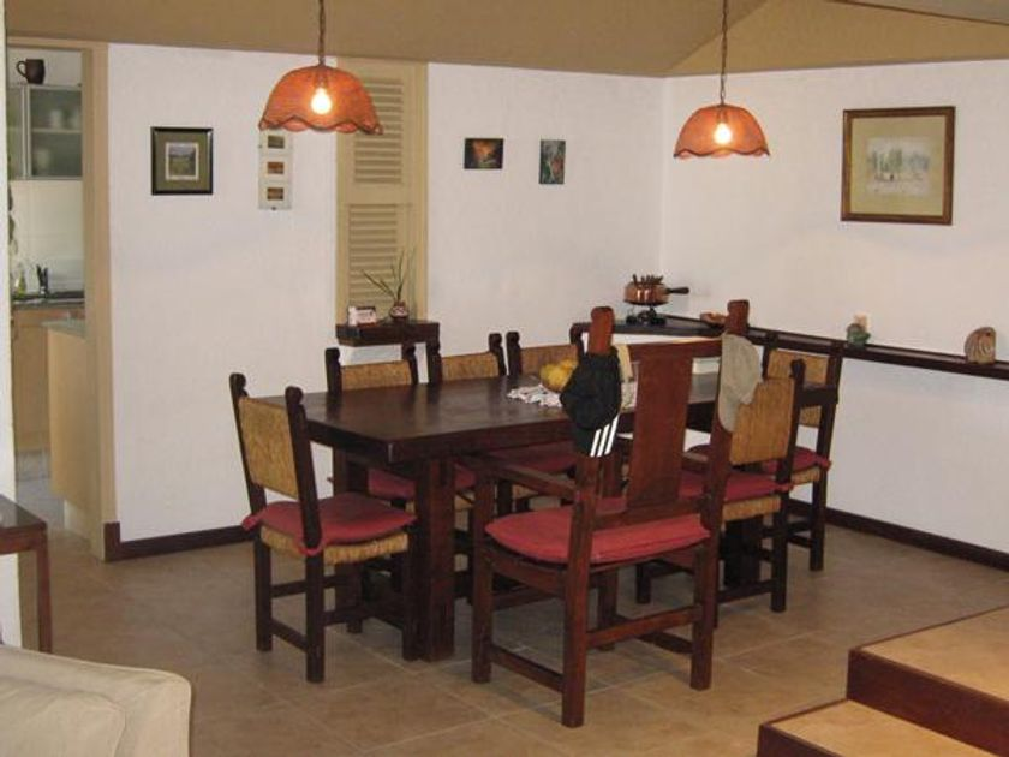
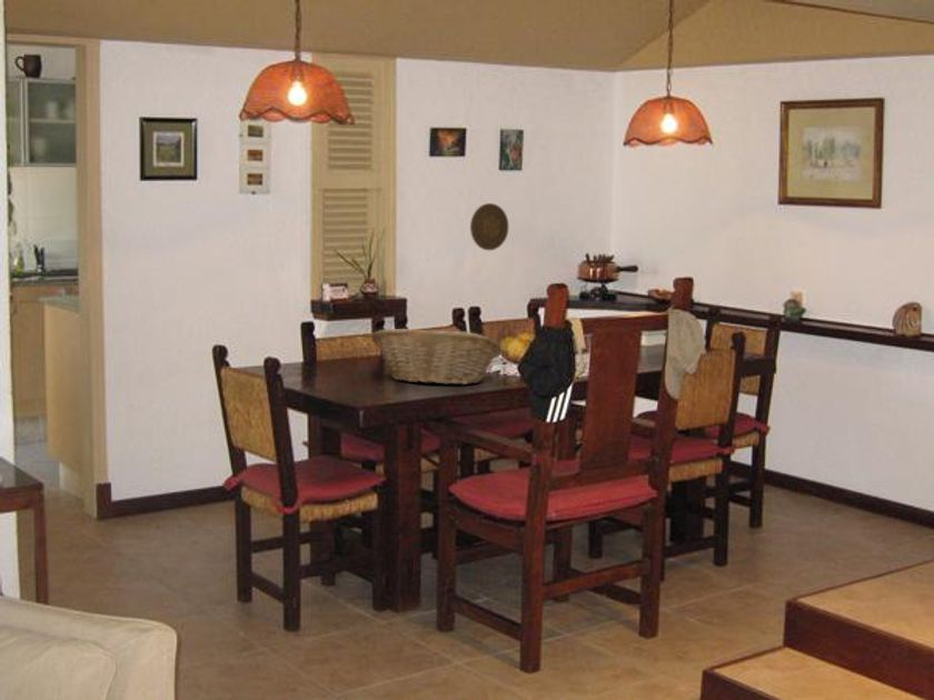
+ decorative plate [469,202,509,251]
+ fruit basket [370,328,503,386]
